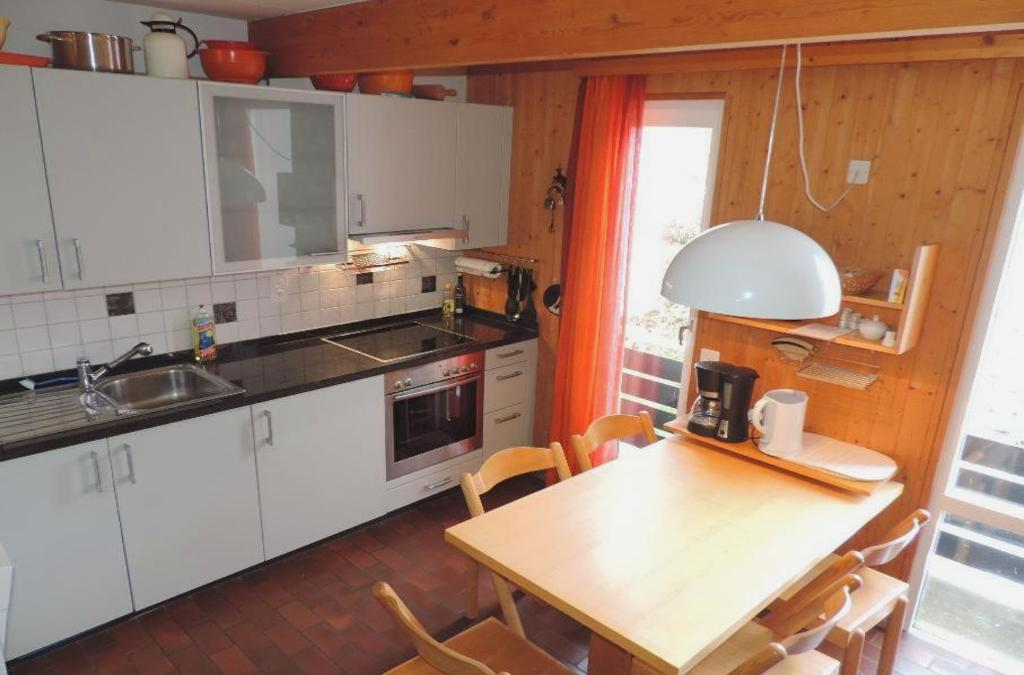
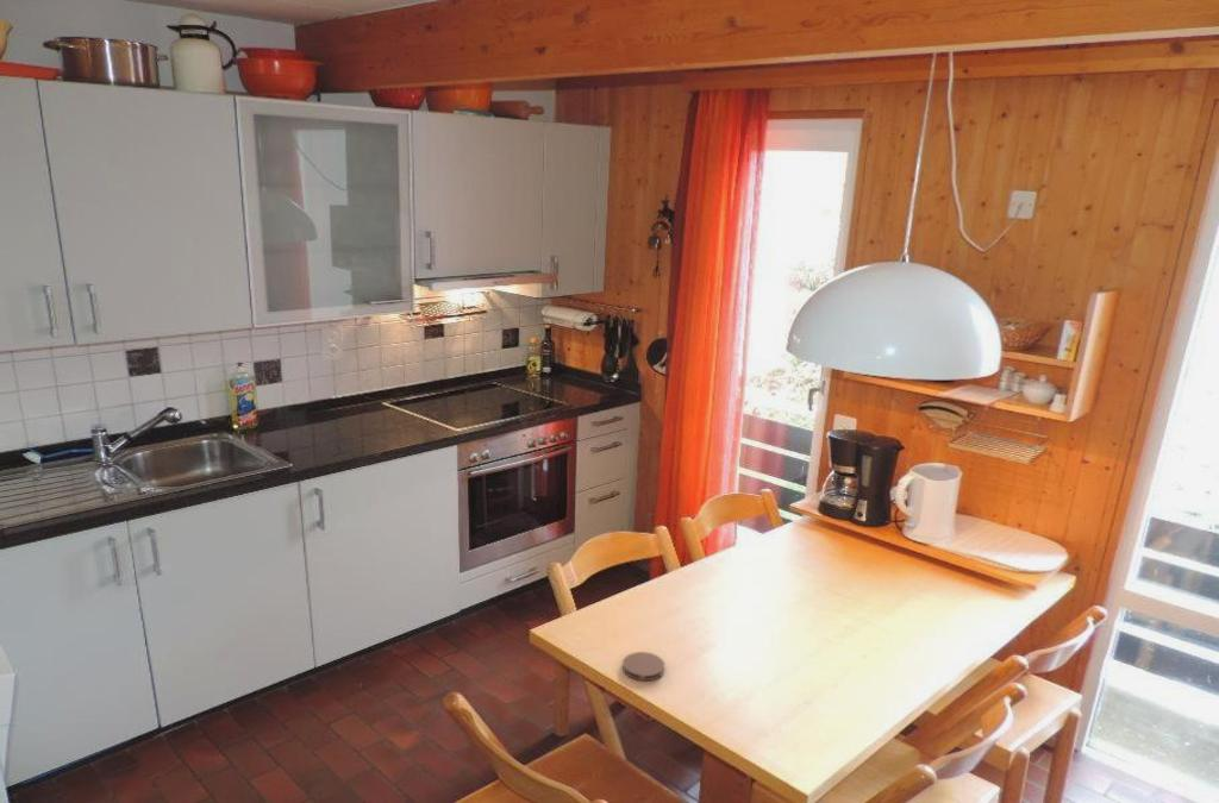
+ coaster [621,651,665,682]
